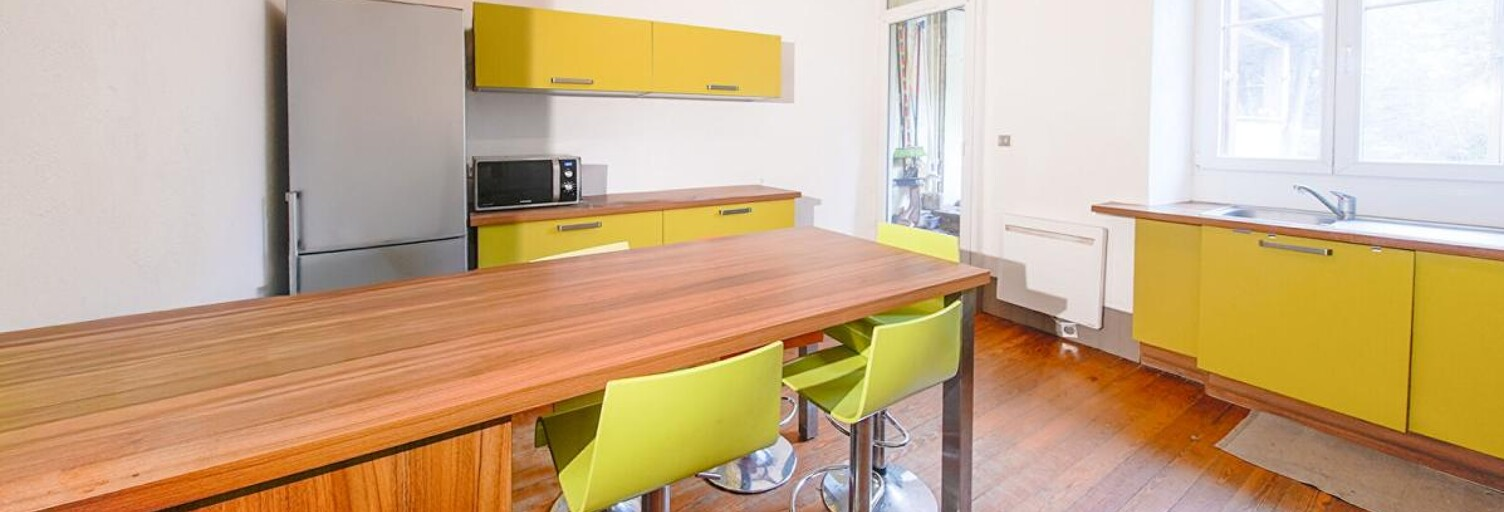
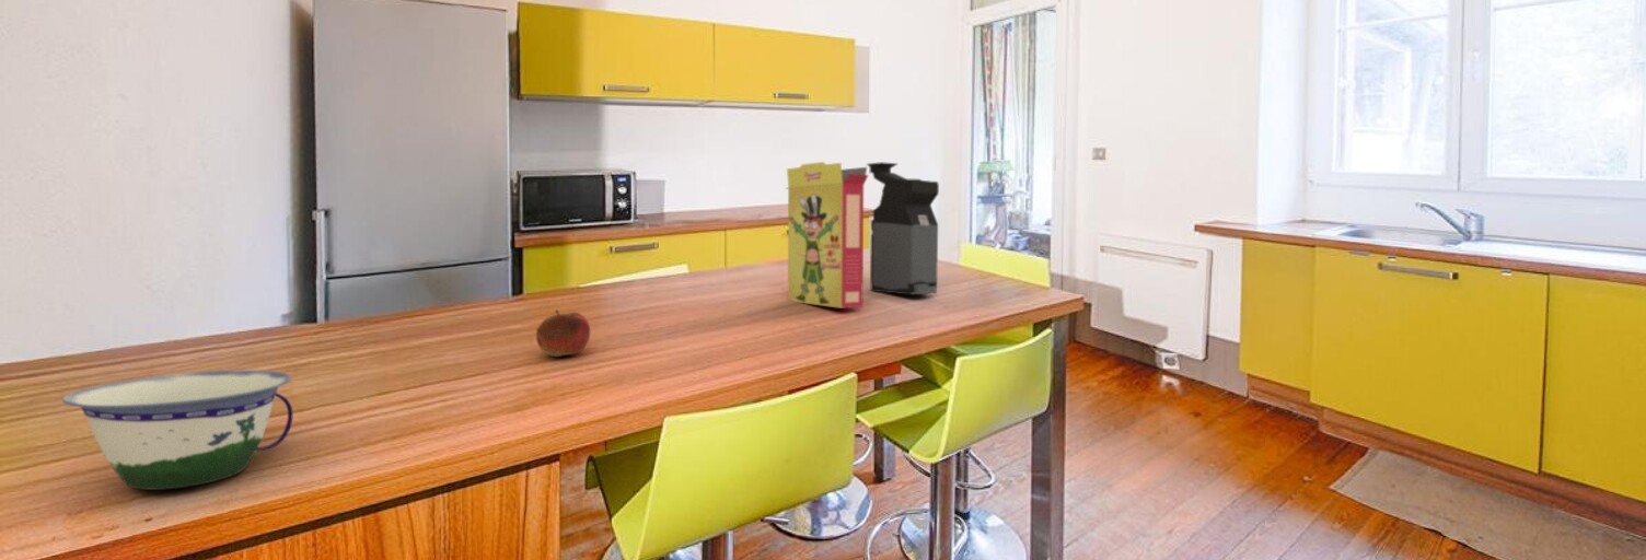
+ coffee maker [866,161,940,296]
+ bowl [61,370,294,491]
+ fruit [535,308,591,358]
+ cereal box [786,161,870,310]
